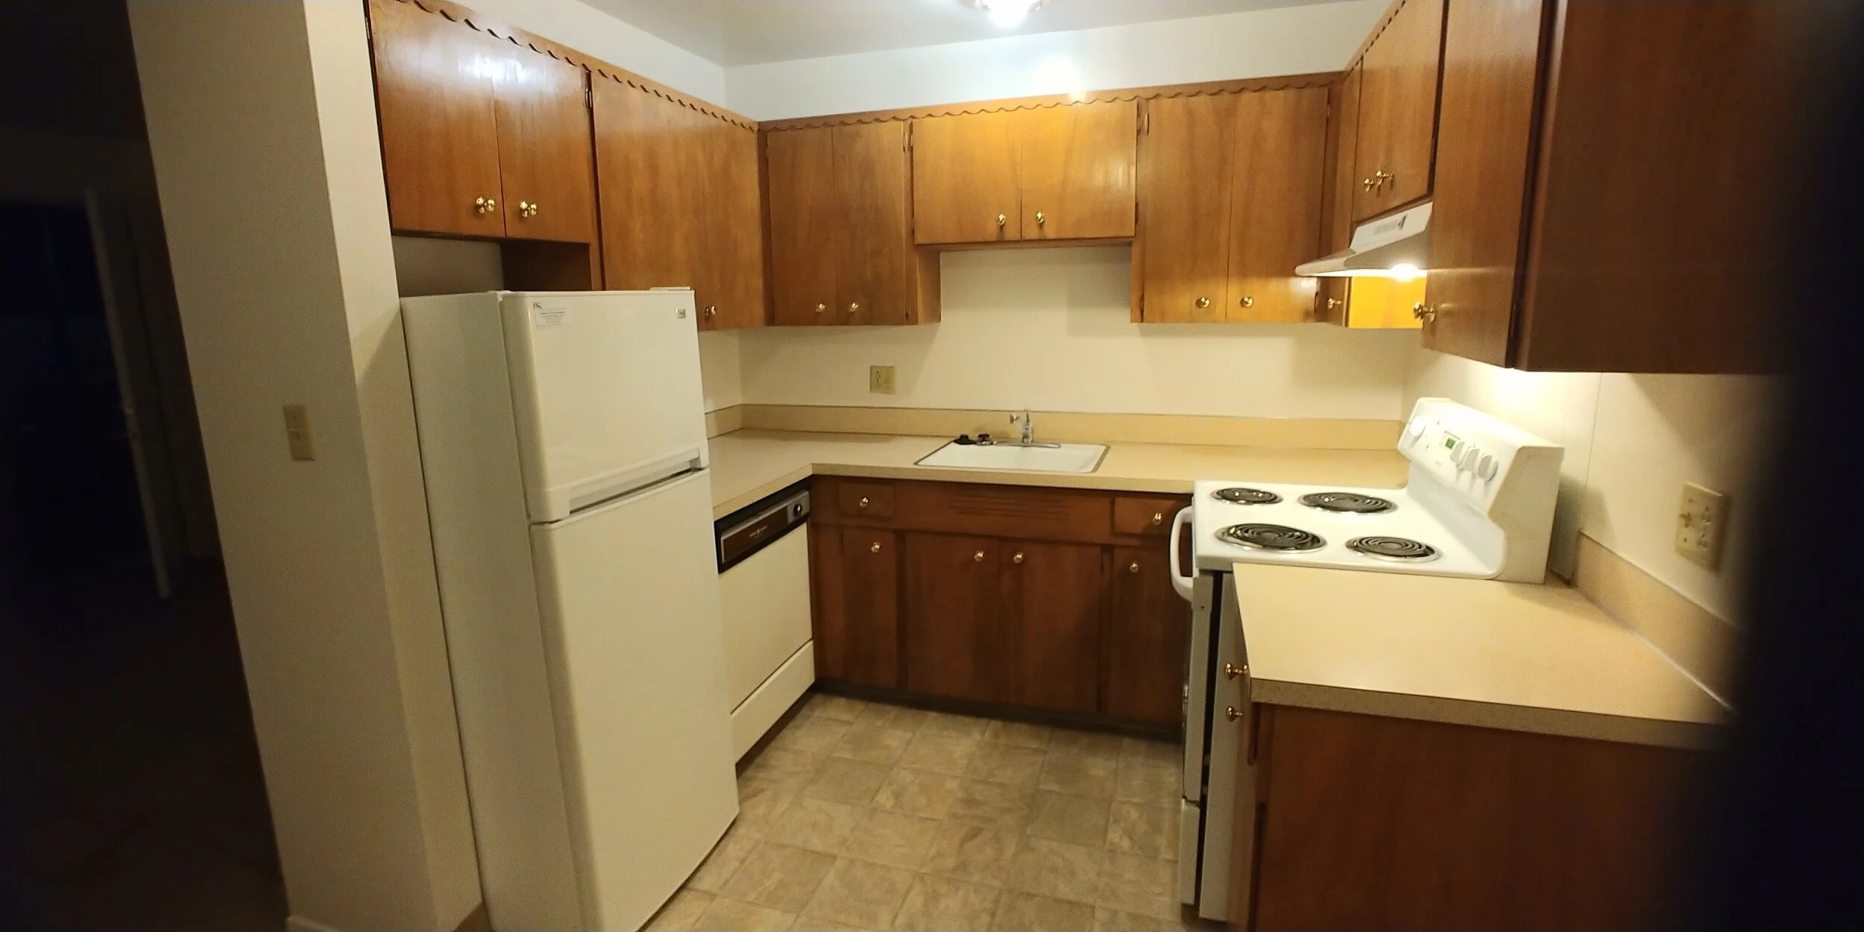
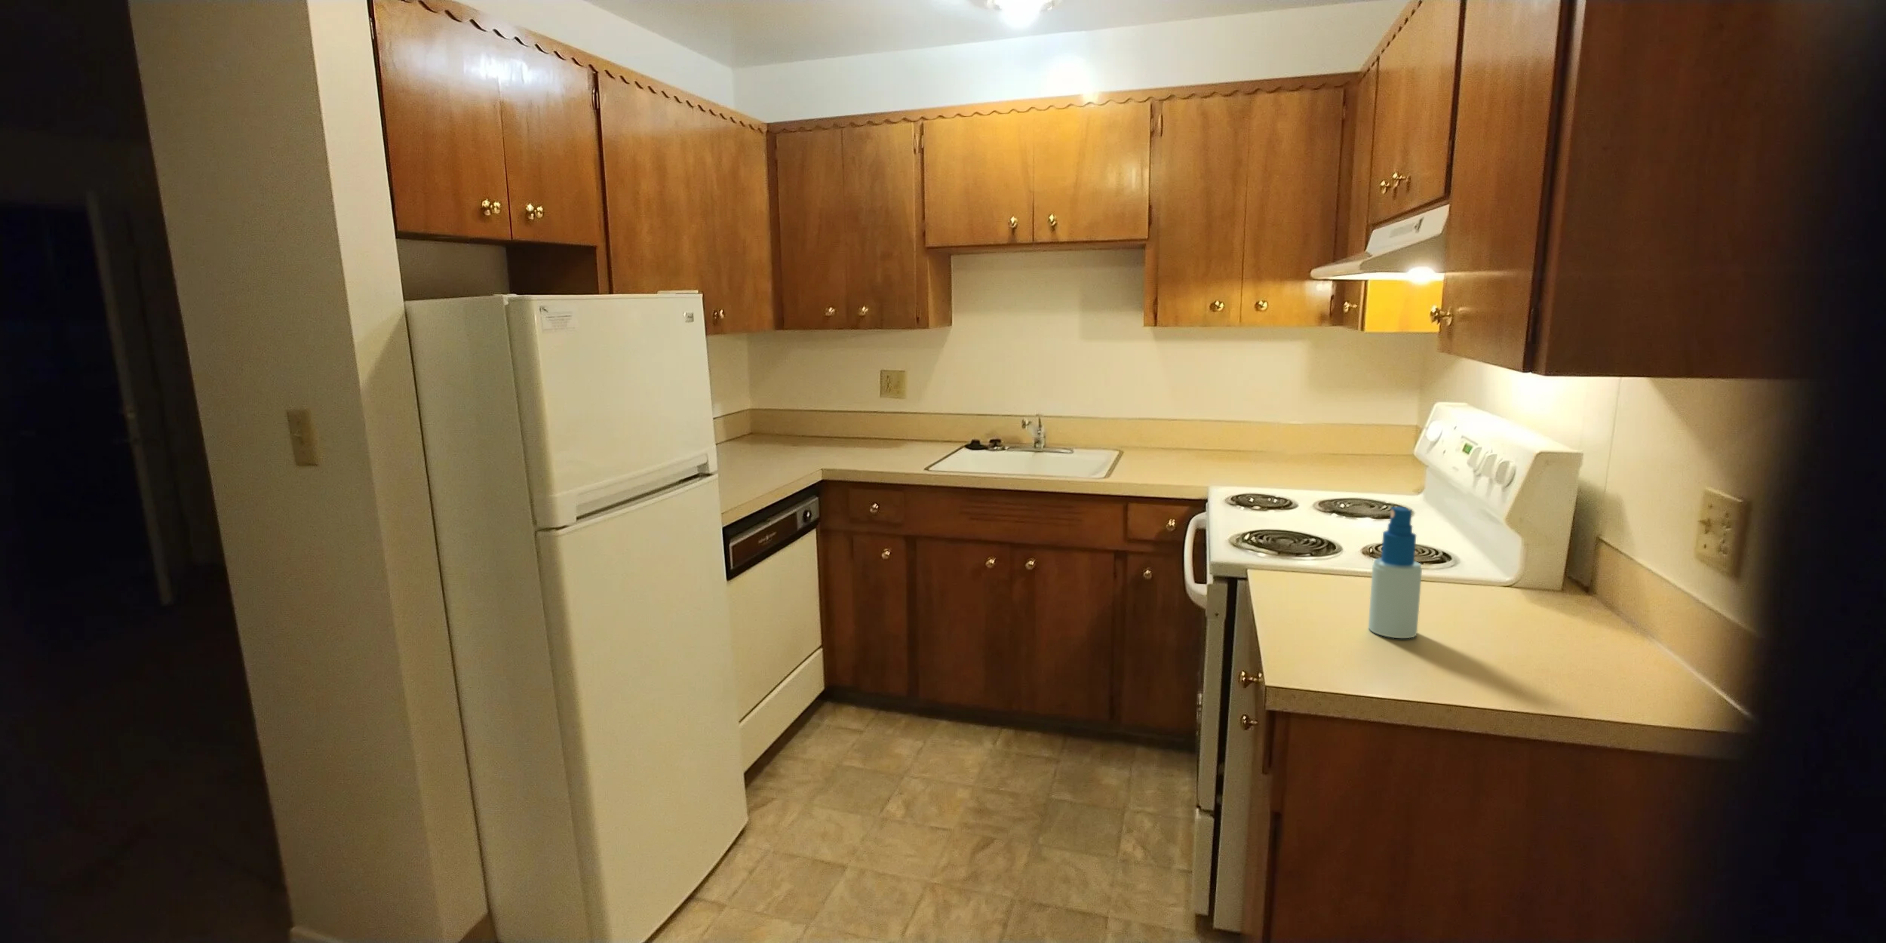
+ spray bottle [1368,506,1423,639]
